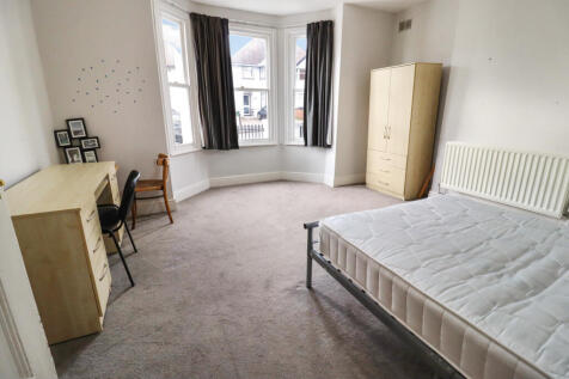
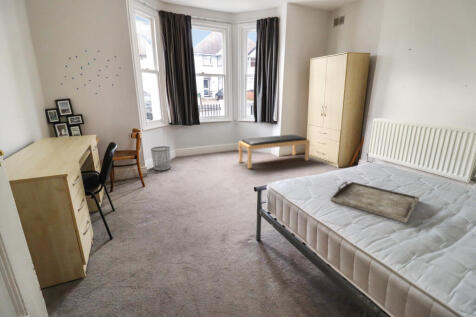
+ waste bin [150,145,172,172]
+ bench [238,134,311,169]
+ serving tray [330,180,420,224]
